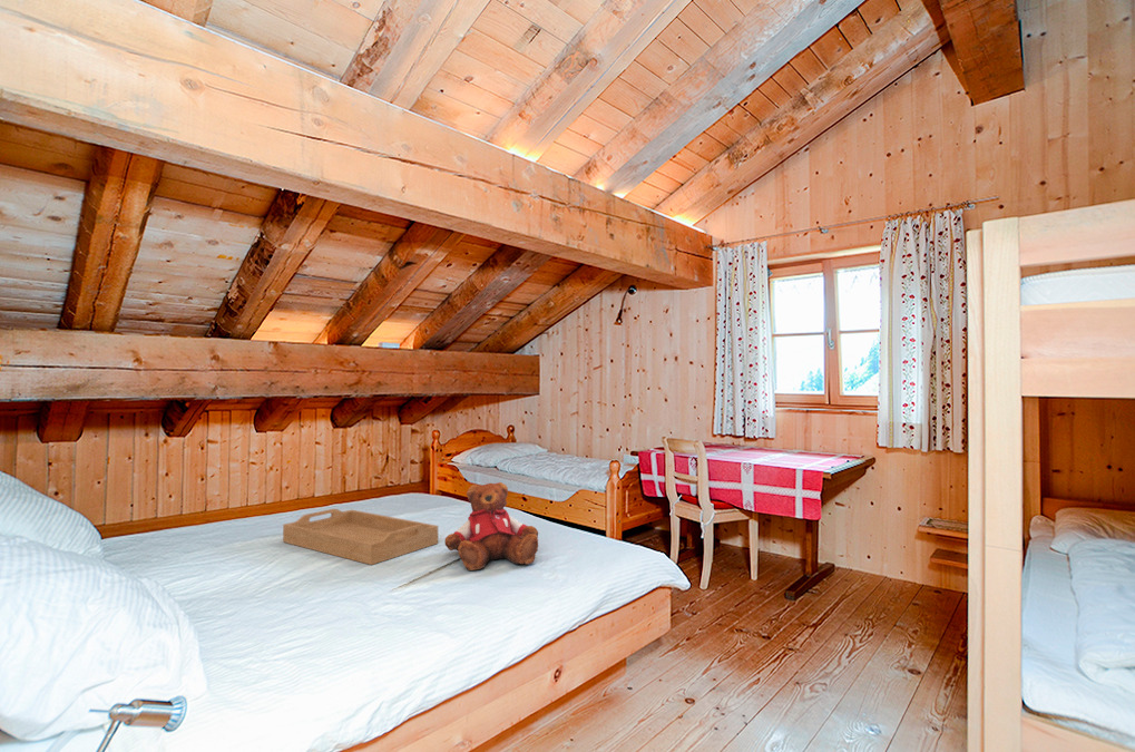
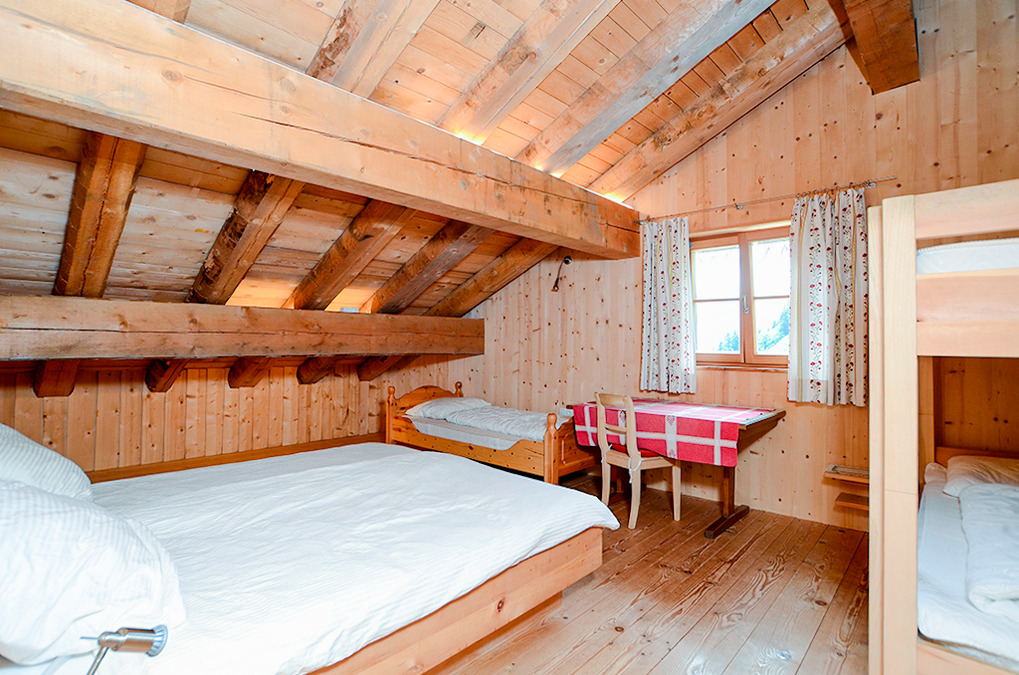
- teddy bear [443,481,539,572]
- serving tray [282,508,439,566]
